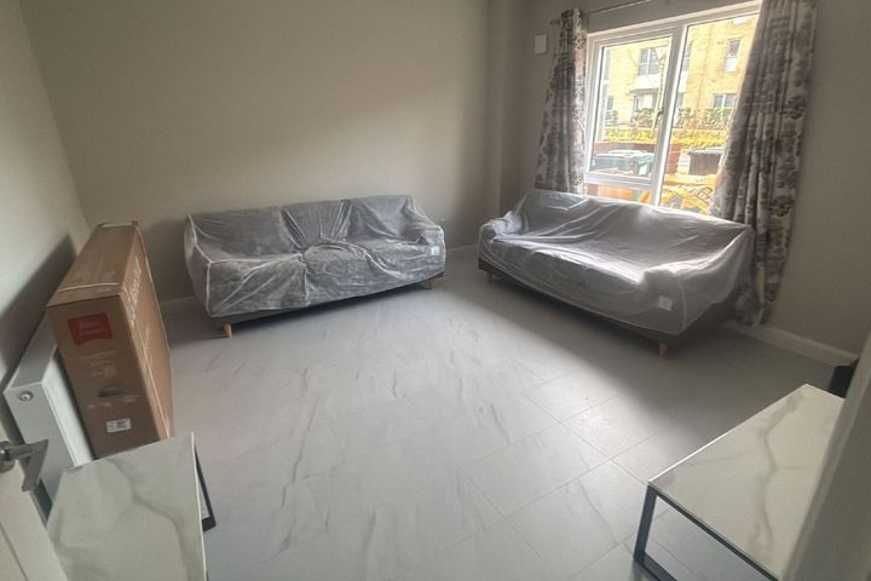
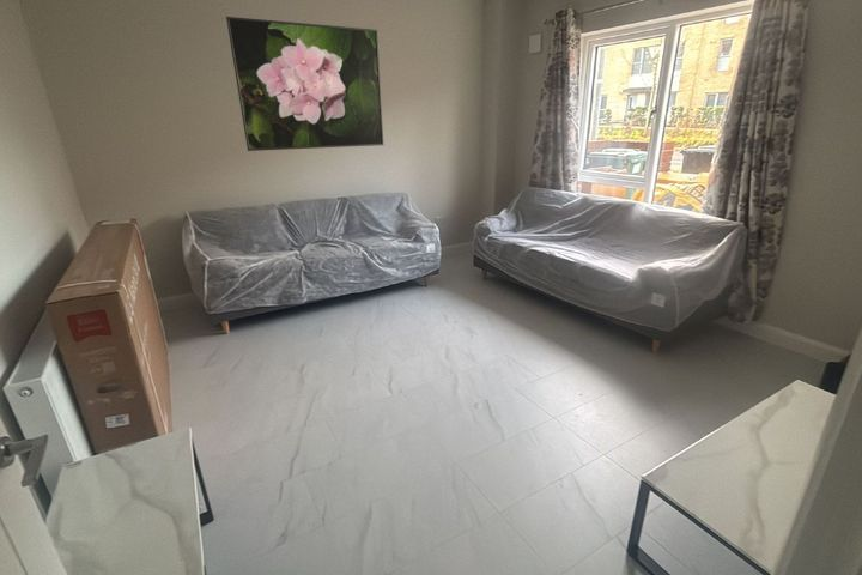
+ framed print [225,16,384,152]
